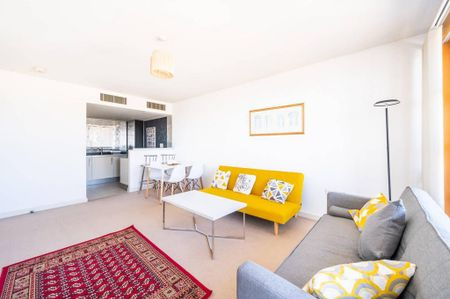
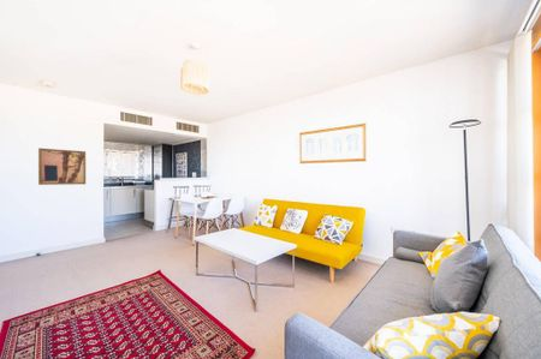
+ wall art [37,146,87,186]
